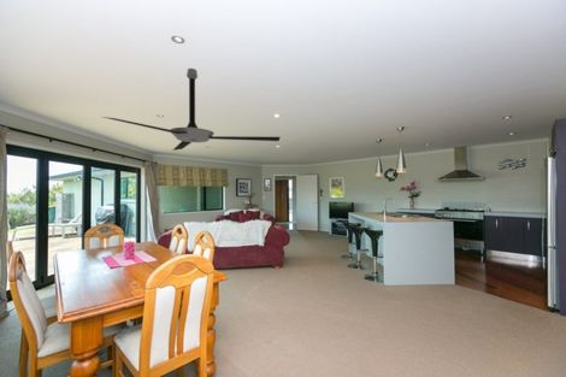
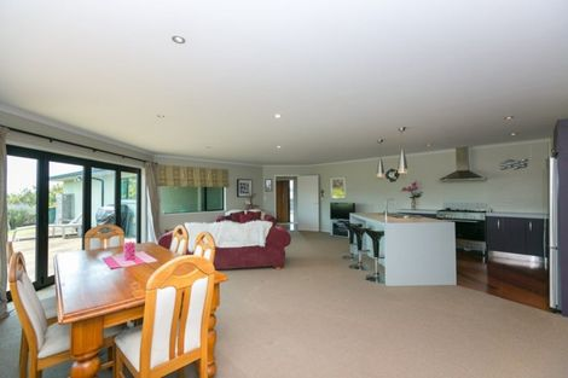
- ceiling fan [101,67,282,152]
